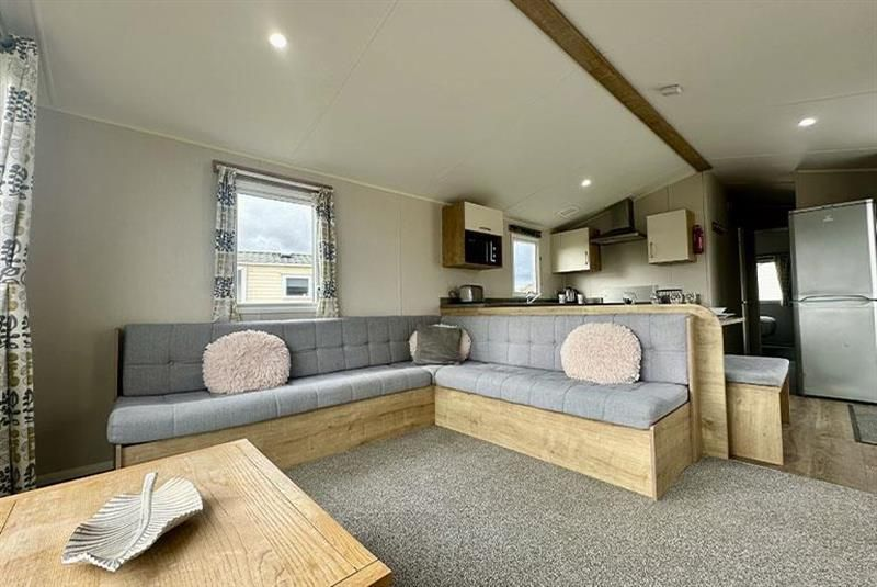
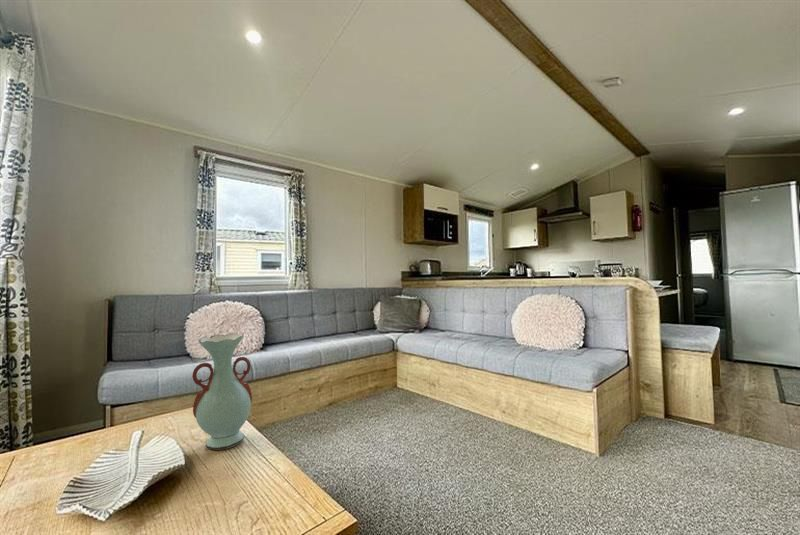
+ decorative vase [191,332,253,451]
